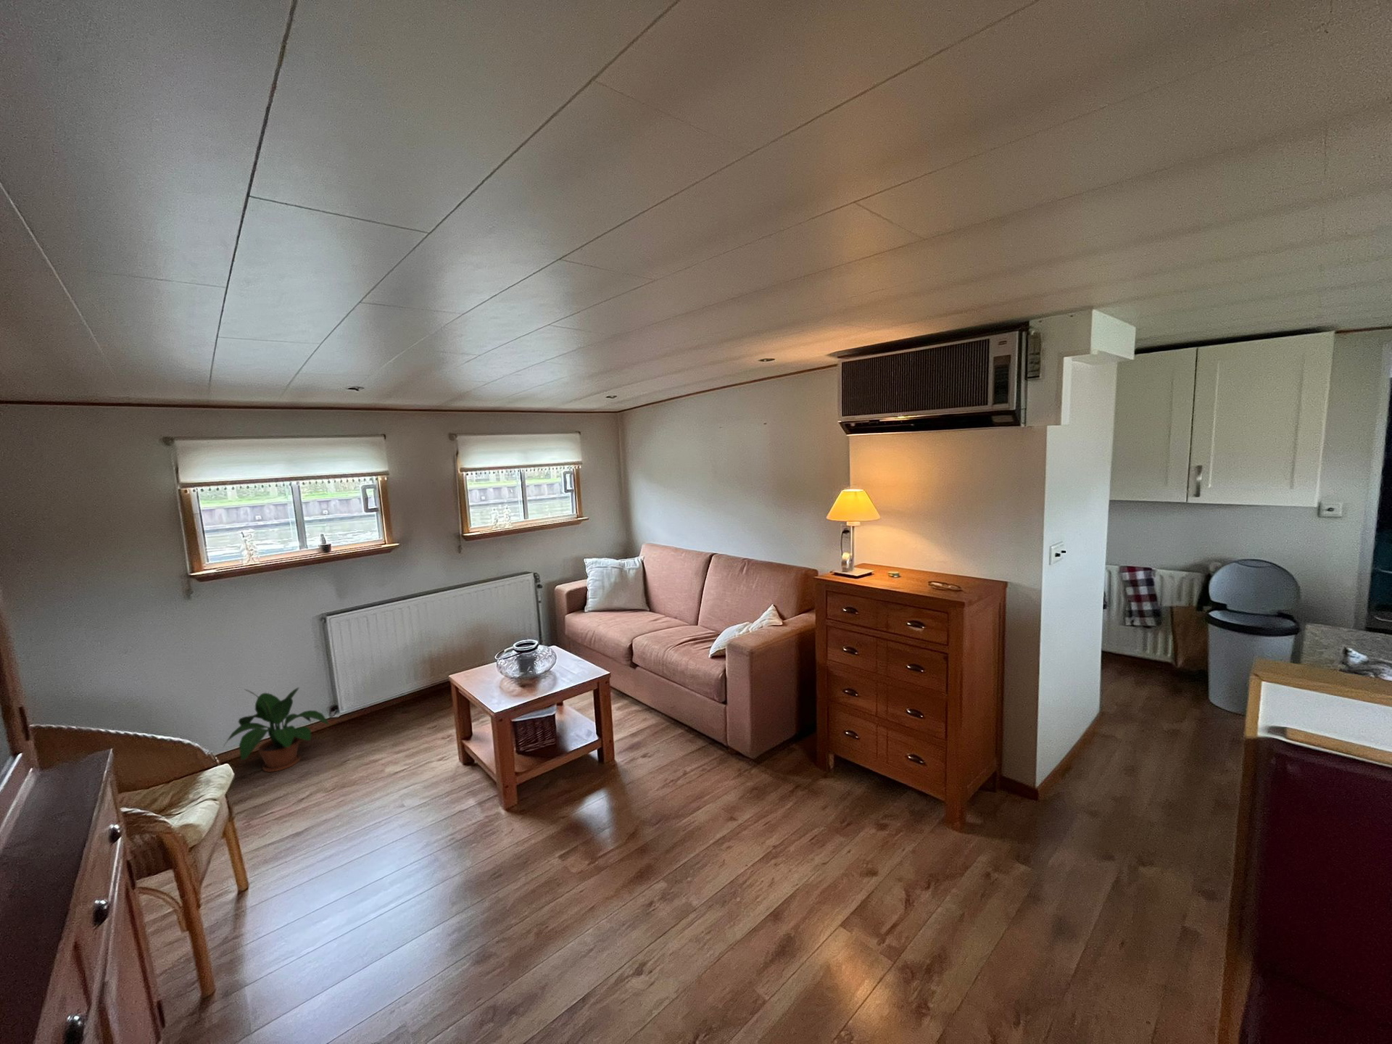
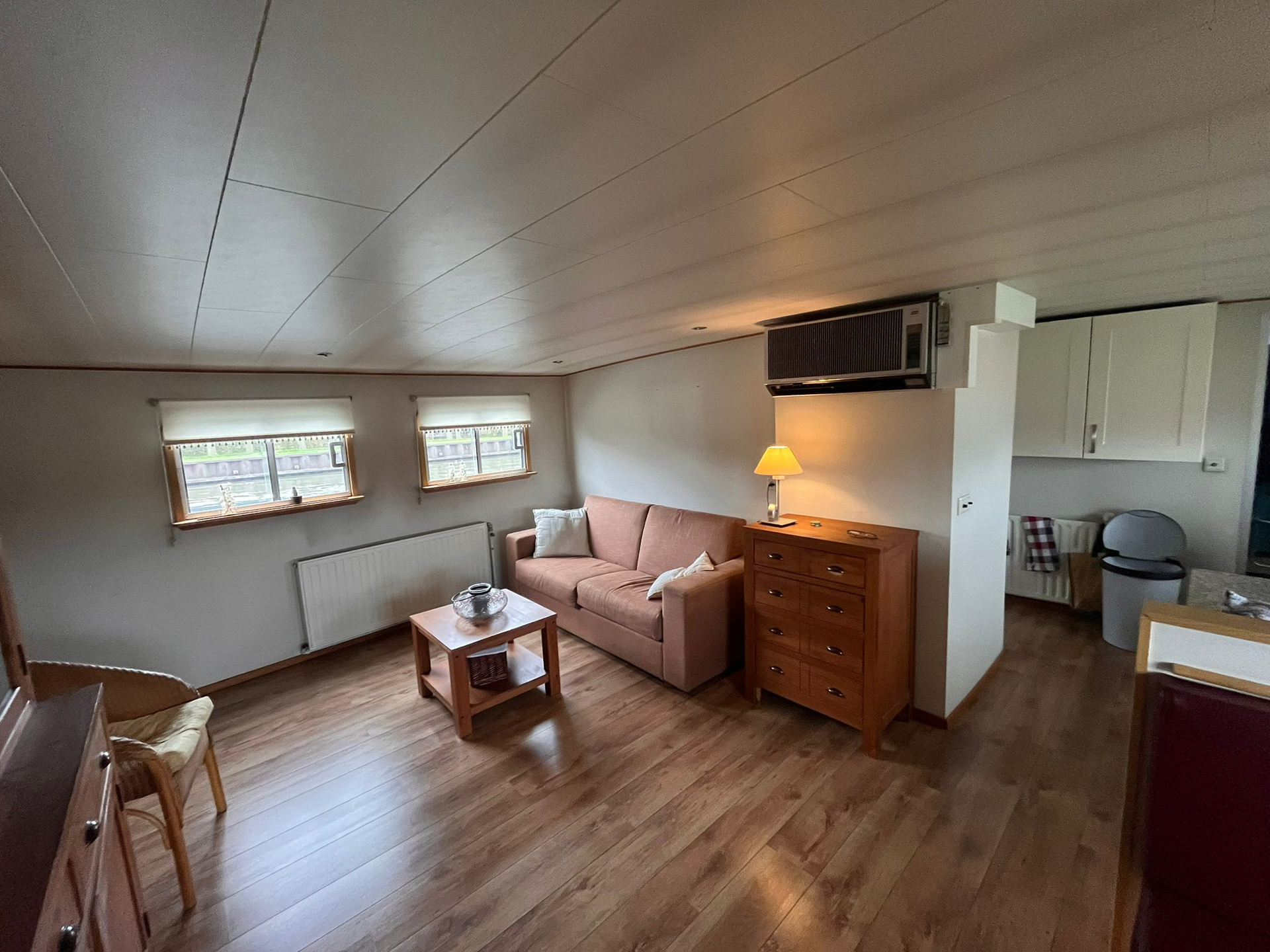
- potted plant [223,686,329,773]
